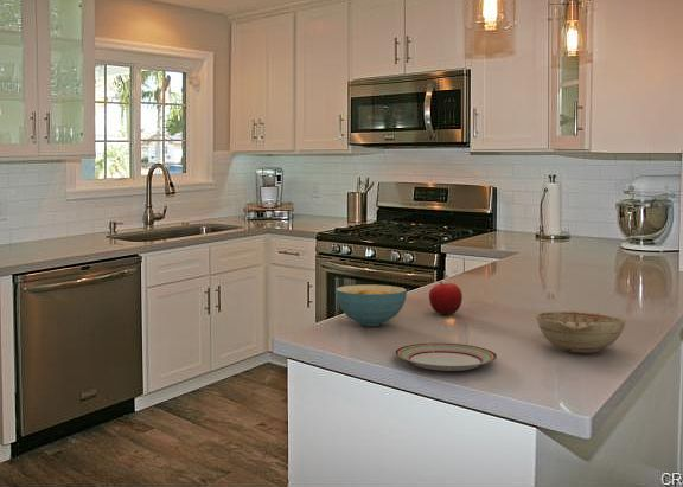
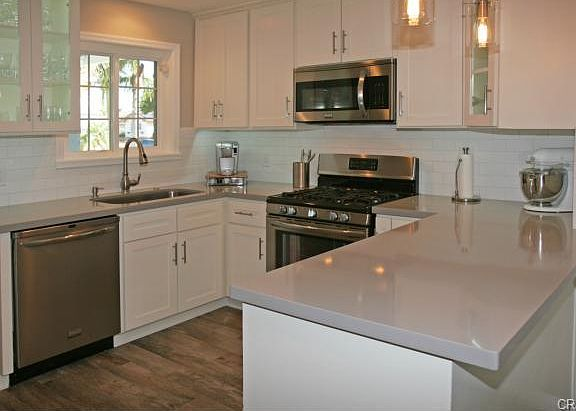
- decorative bowl [535,310,627,354]
- cereal bowl [334,283,408,327]
- plate [394,342,498,372]
- fruit [428,280,464,316]
